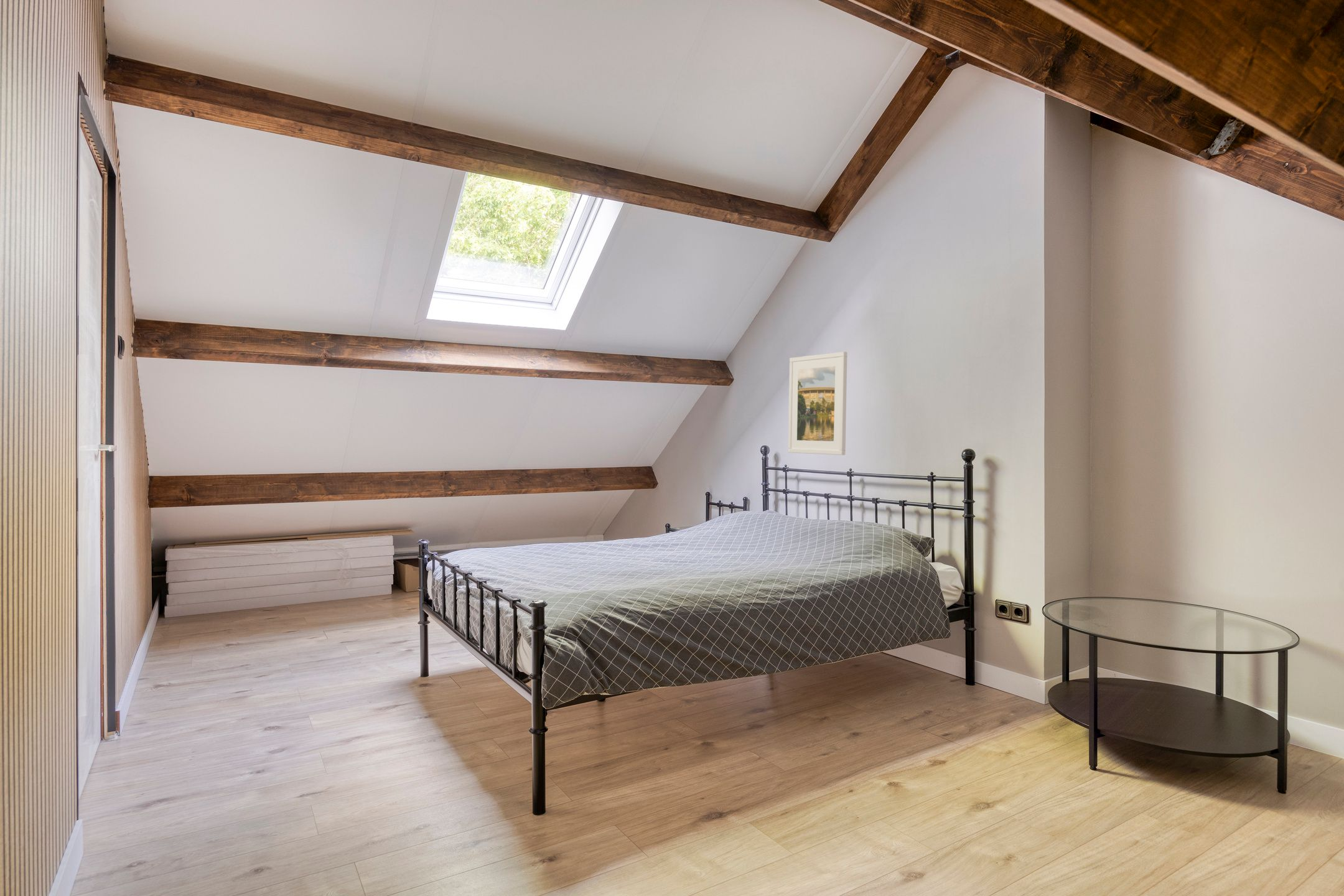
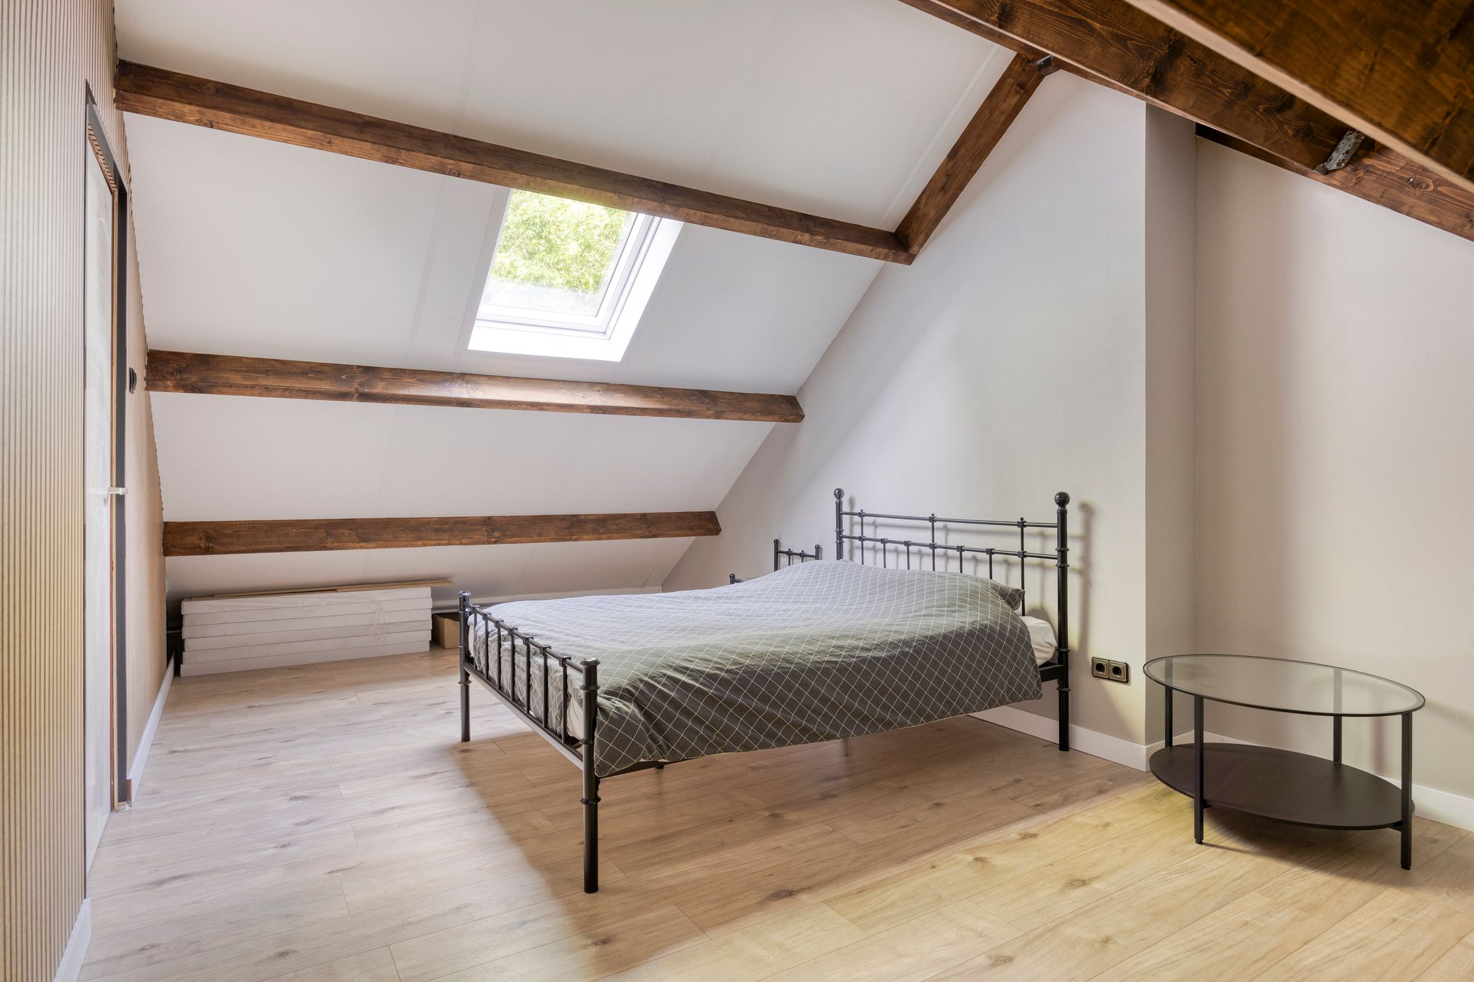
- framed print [787,351,847,455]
